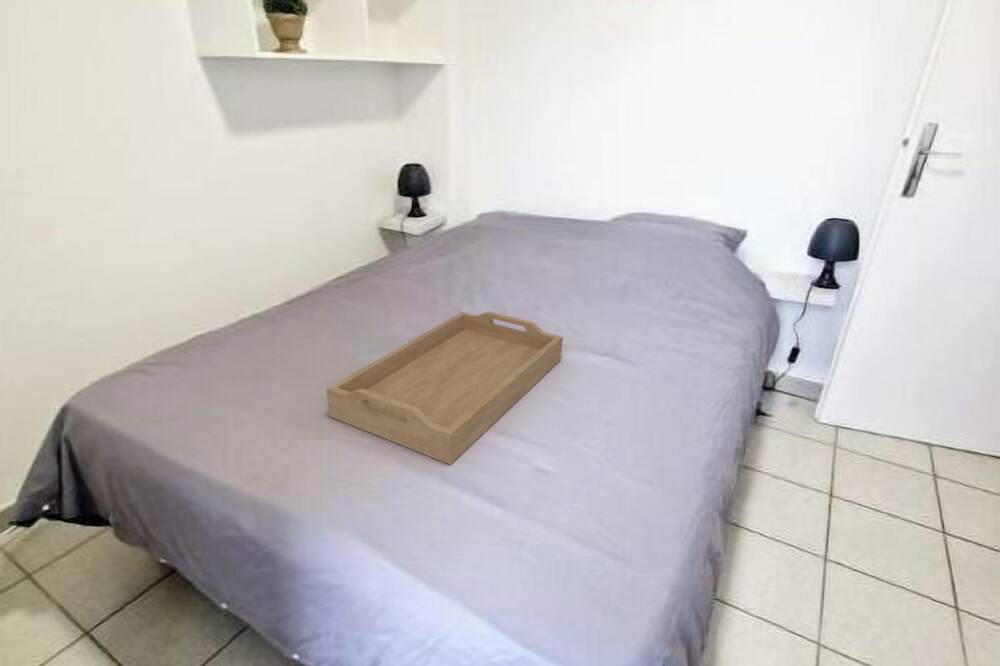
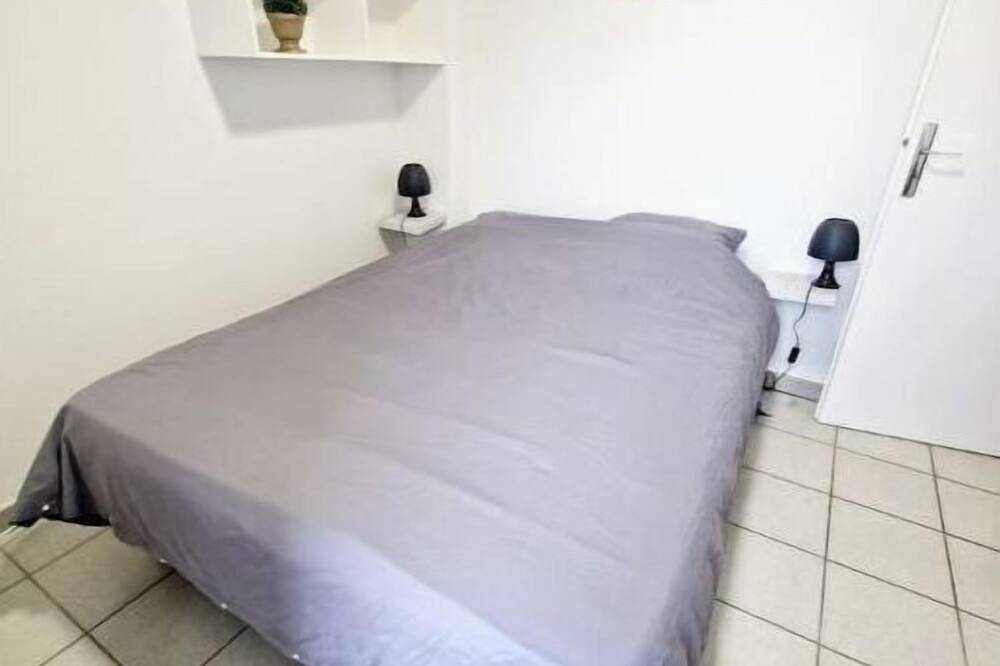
- serving tray [325,311,564,466]
